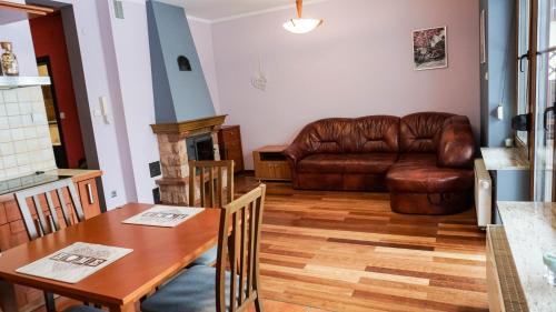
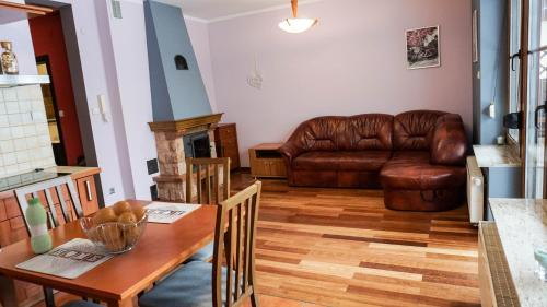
+ water bottle [24,197,53,255]
+ fruit basket [79,200,150,255]
